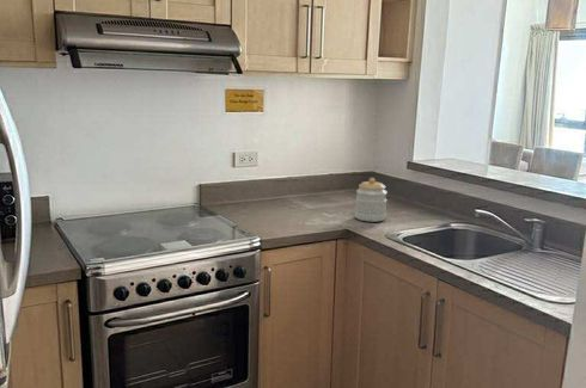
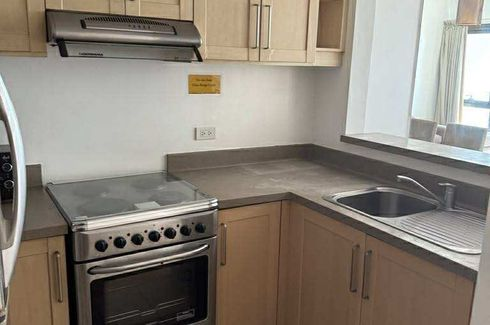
- jar [354,177,389,223]
